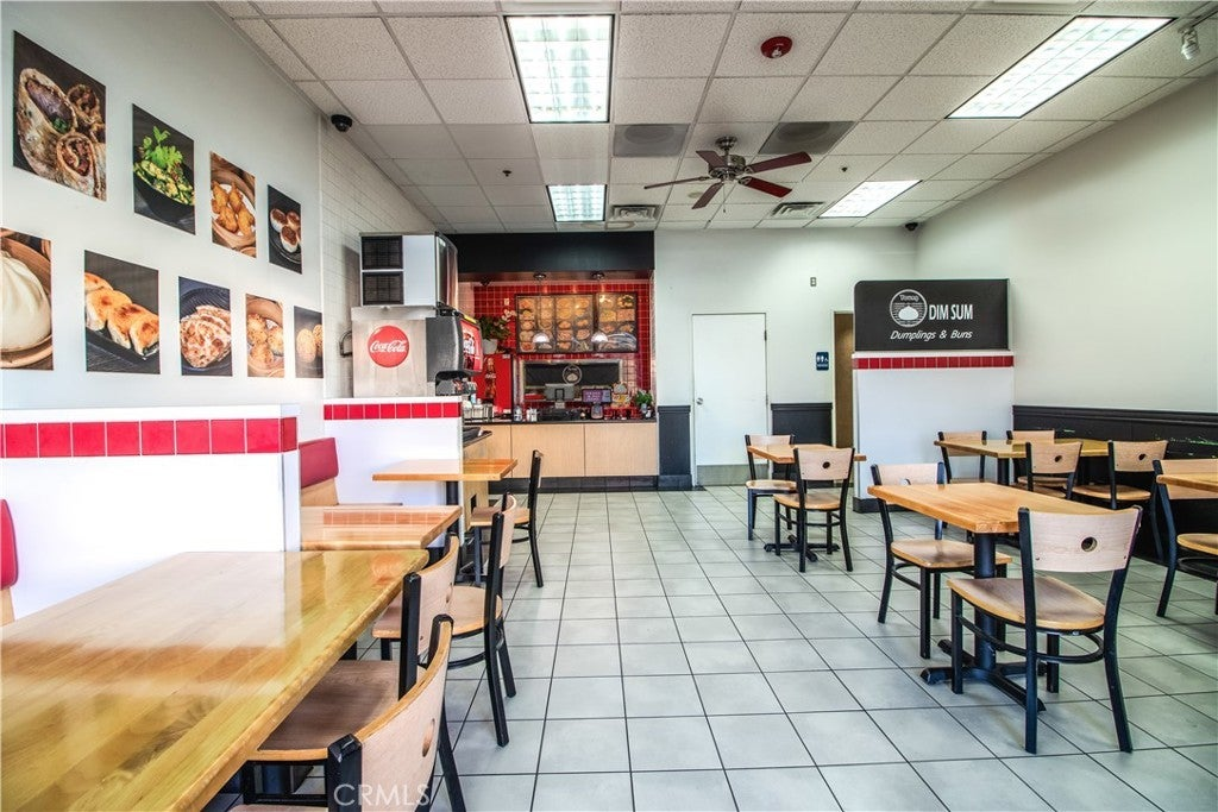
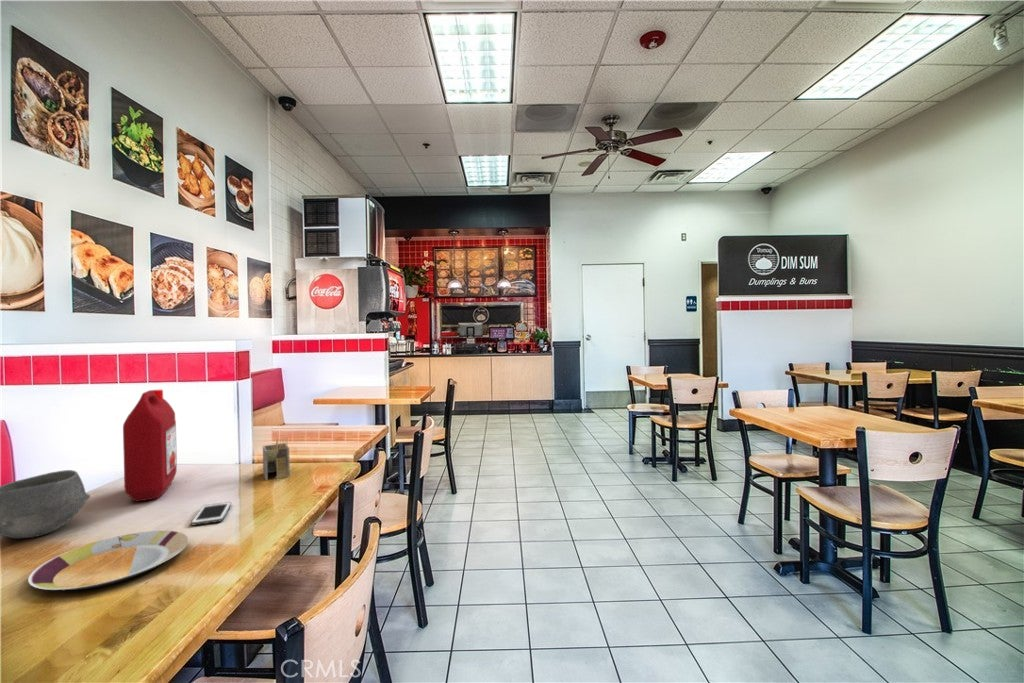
+ napkin holder [262,437,291,481]
+ plate [27,530,189,591]
+ ketchup jug [122,389,178,502]
+ cell phone [190,501,232,526]
+ bowl [0,469,91,539]
